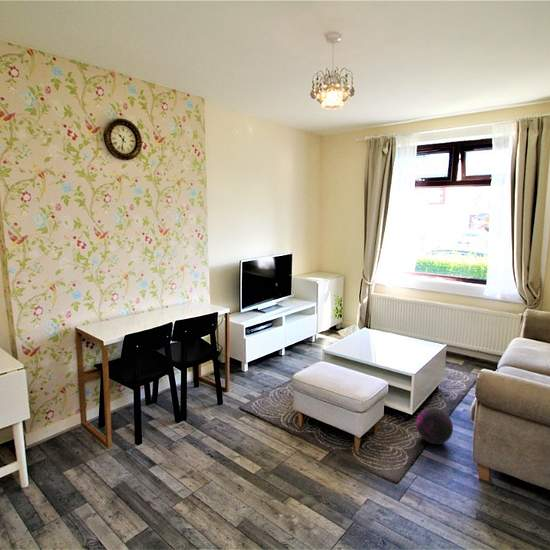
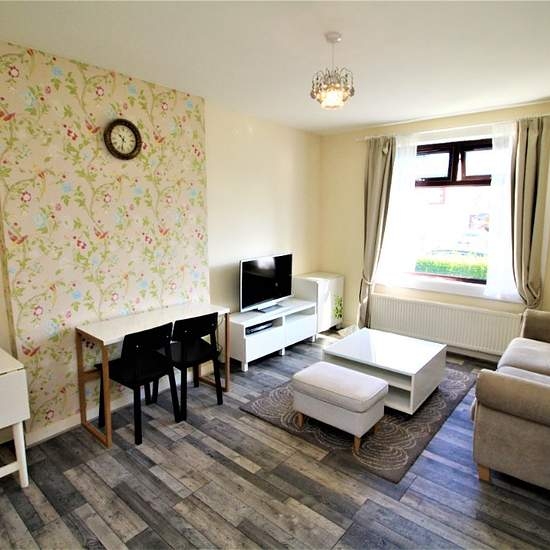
- ball [415,407,454,445]
